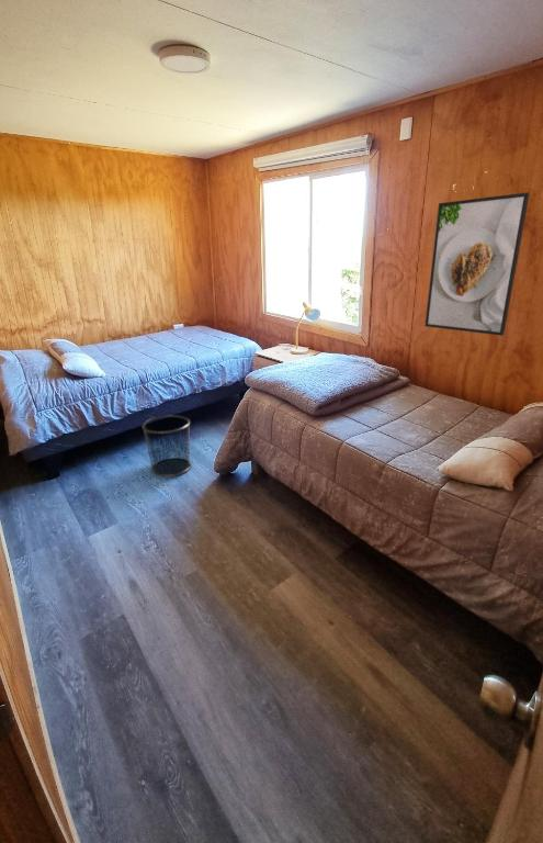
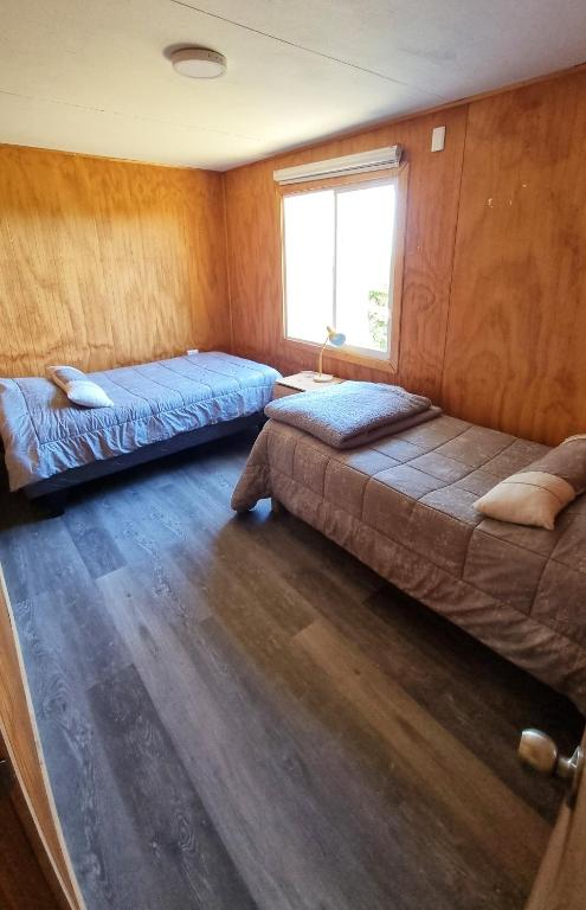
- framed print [423,191,531,337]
- waste bin [142,414,192,477]
